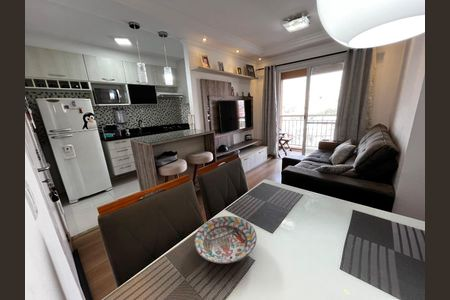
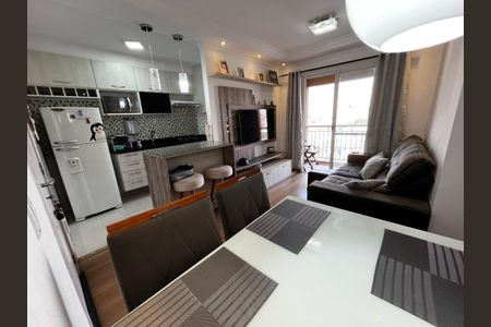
- decorative bowl [194,215,258,265]
